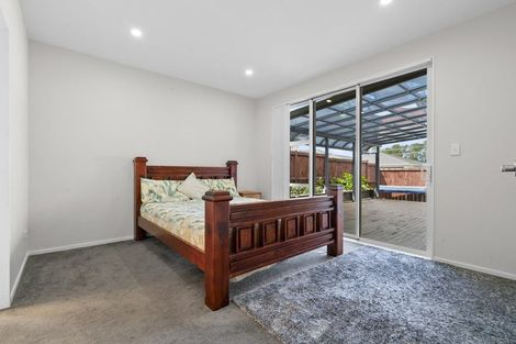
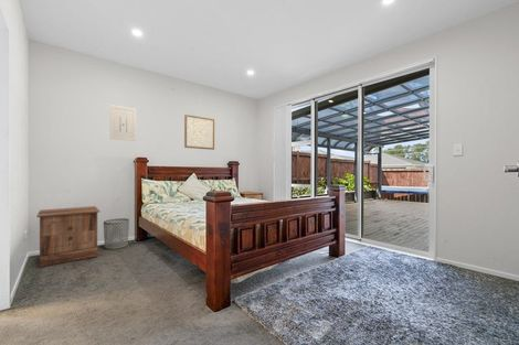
+ nightstand [35,205,100,268]
+ wall art [109,104,137,142]
+ waste bin [103,217,130,250]
+ wall art [183,114,215,151]
